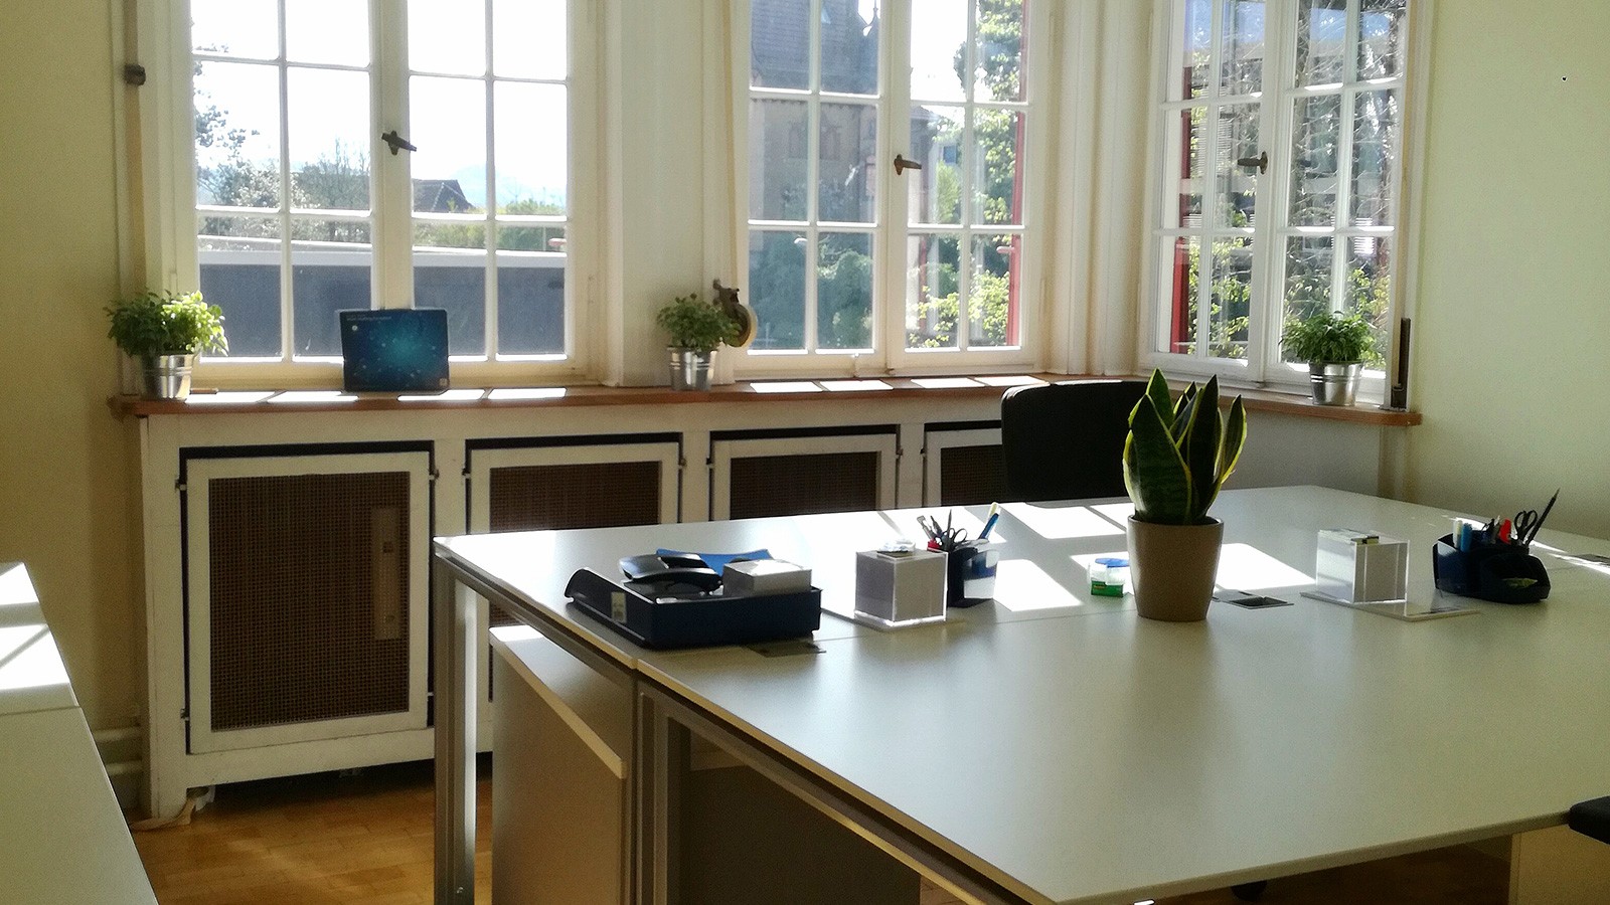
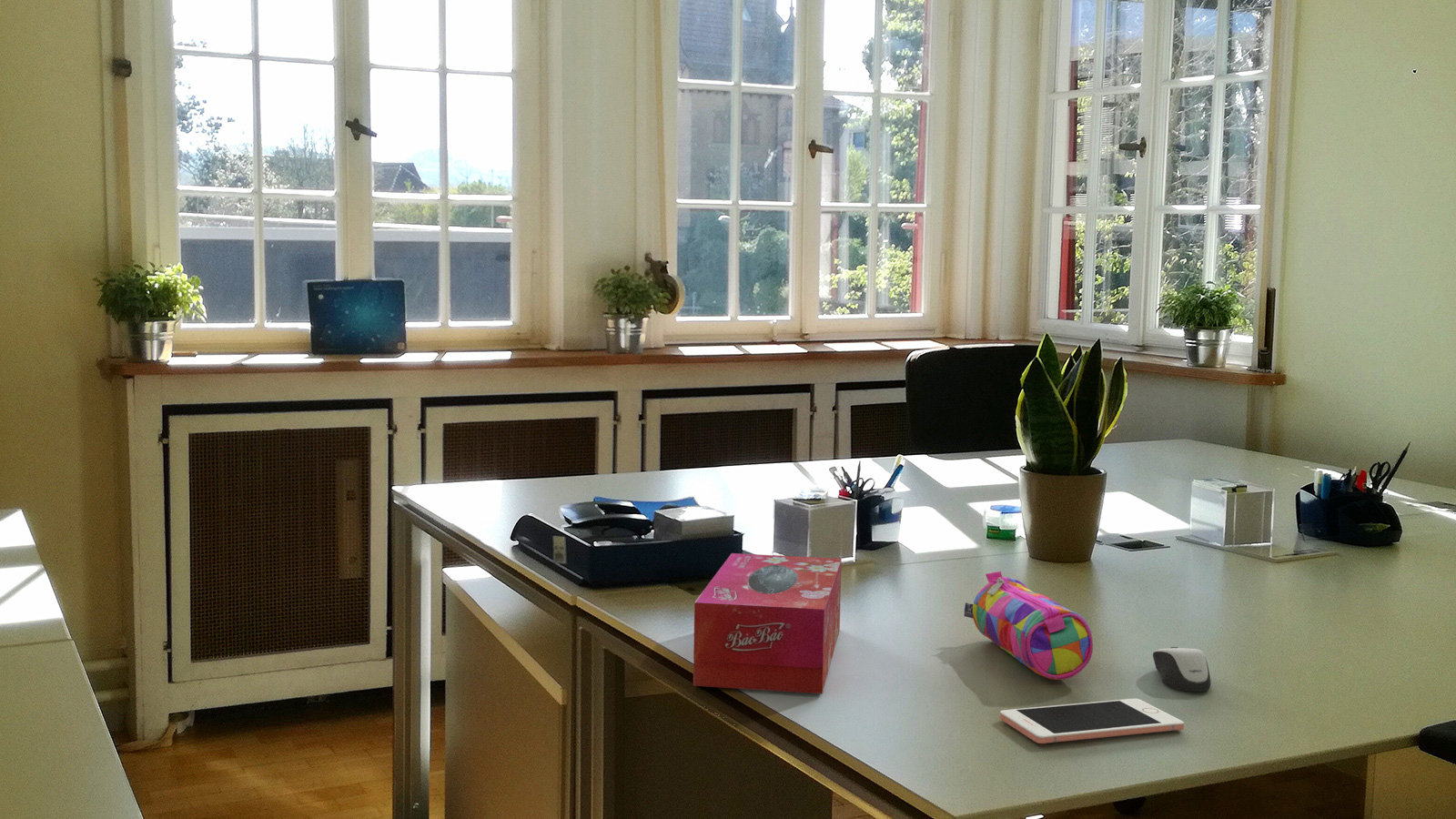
+ pencil case [964,571,1094,681]
+ cell phone [999,698,1185,744]
+ computer mouse [1152,646,1212,693]
+ tissue box [693,552,843,694]
